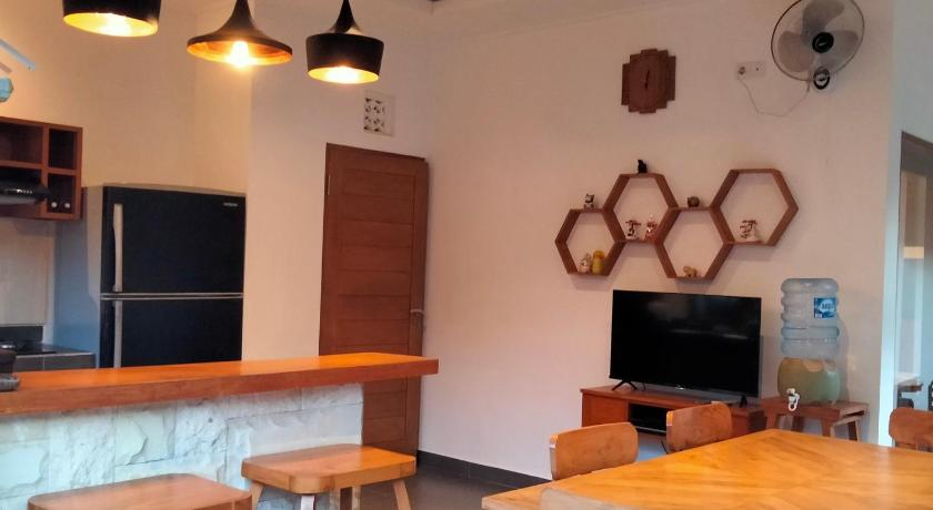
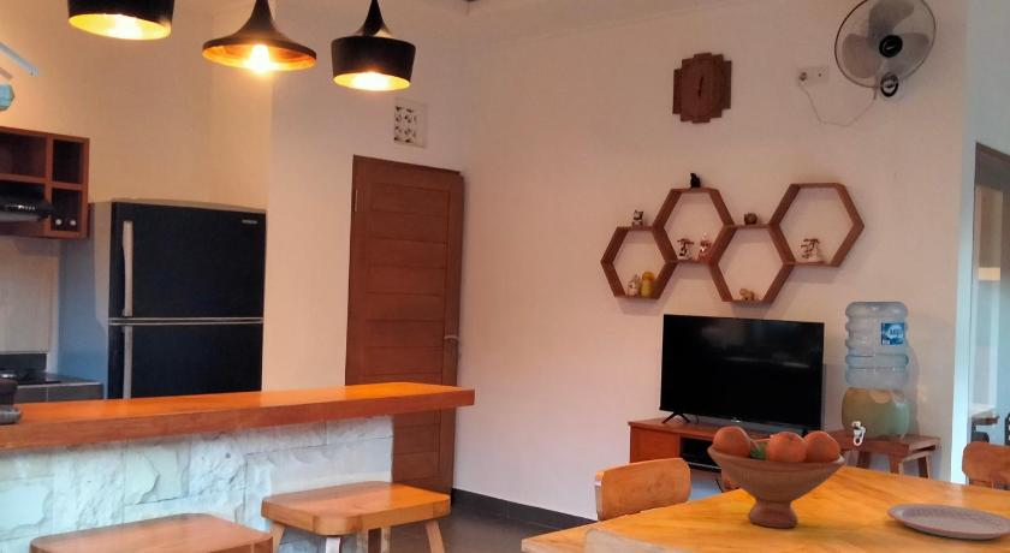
+ fruit bowl [707,426,846,529]
+ plate [886,503,1010,541]
